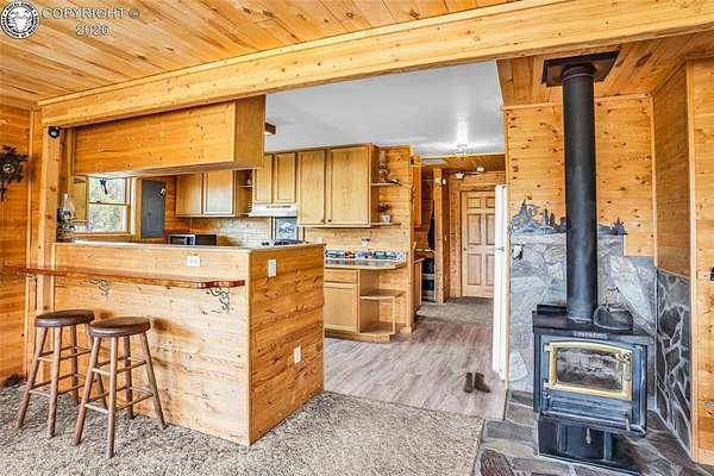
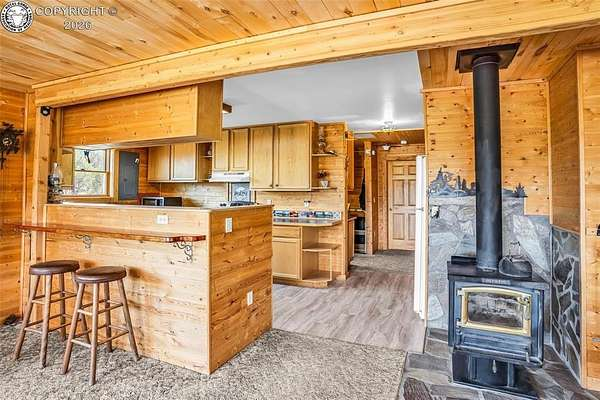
- boots [463,371,491,394]
